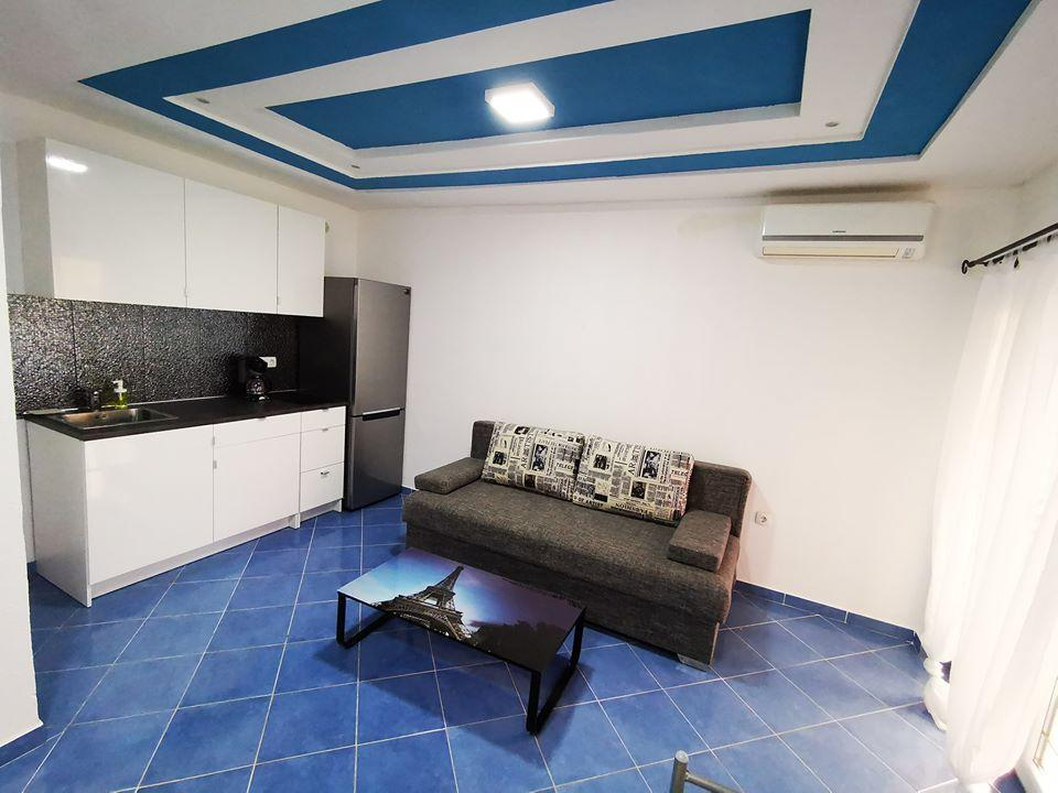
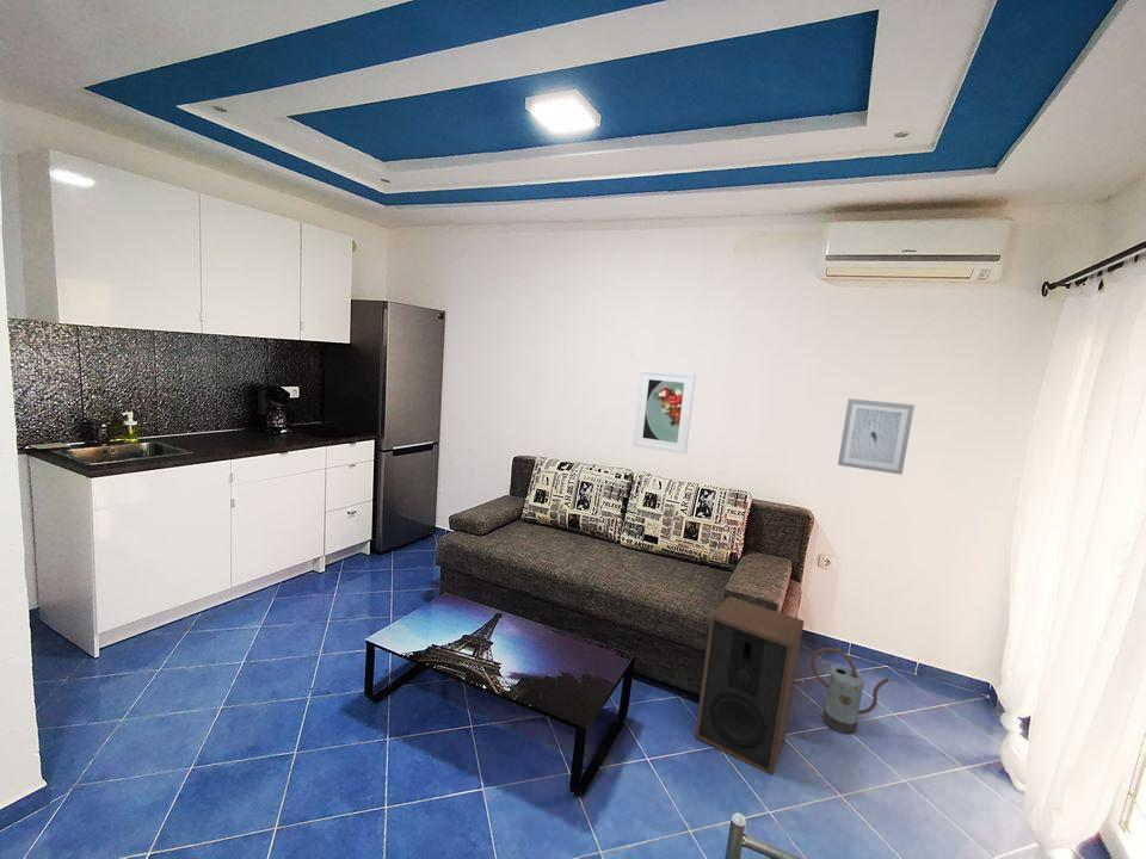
+ watering can [809,647,891,735]
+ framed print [631,367,697,455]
+ speaker [694,595,805,777]
+ wall art [837,397,916,476]
